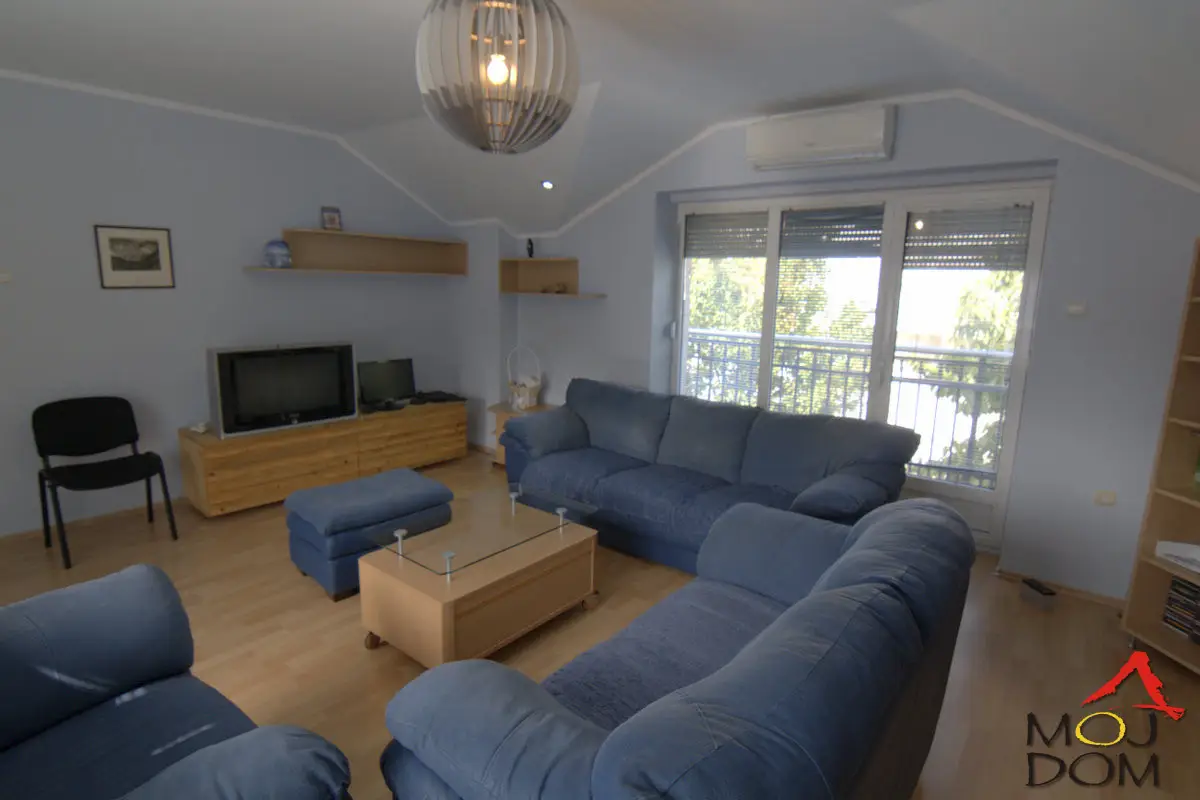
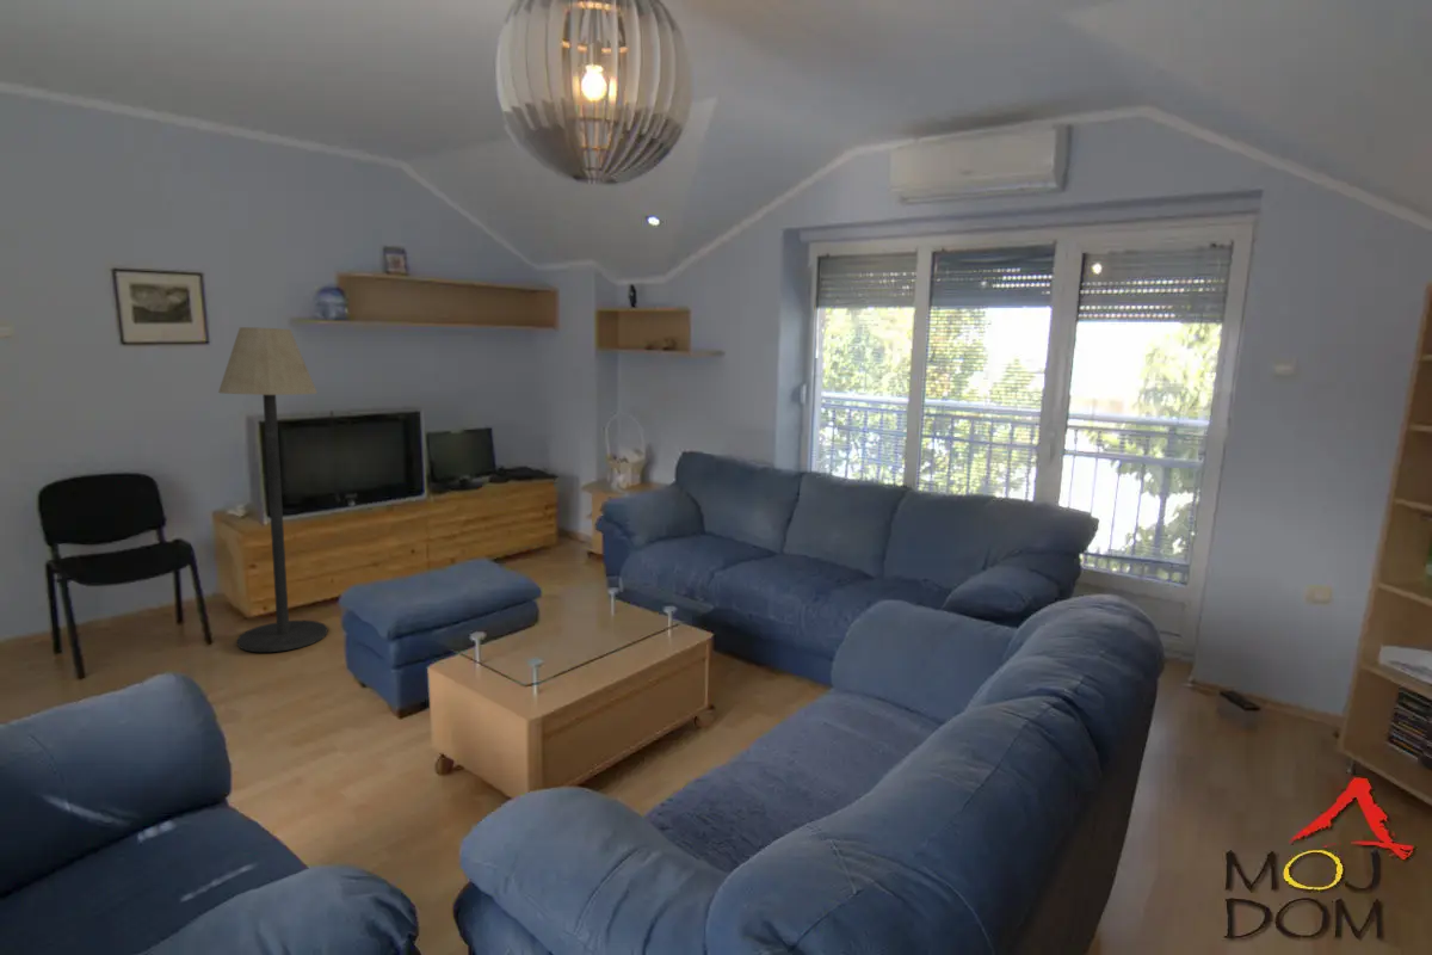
+ floor lamp [217,326,328,653]
